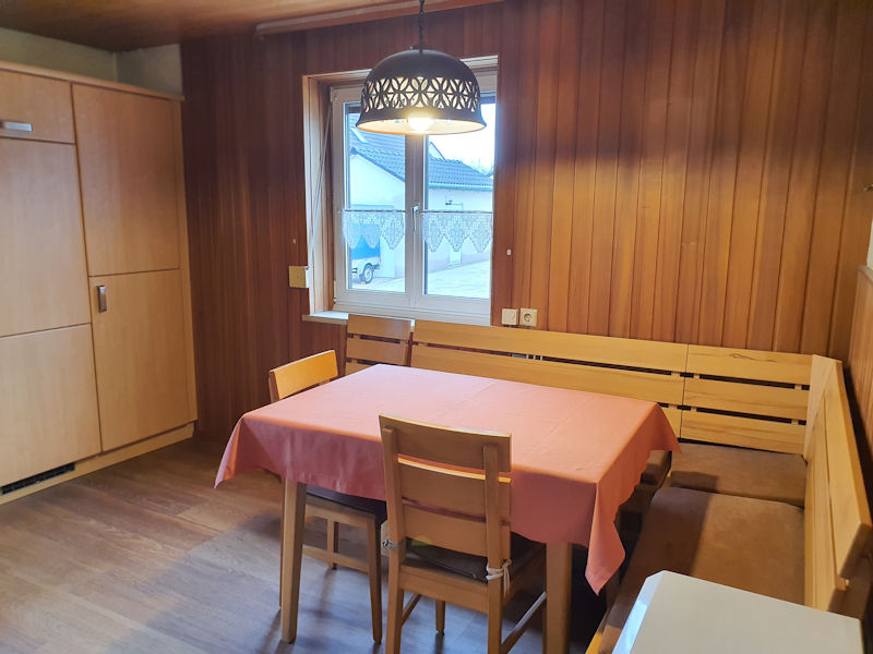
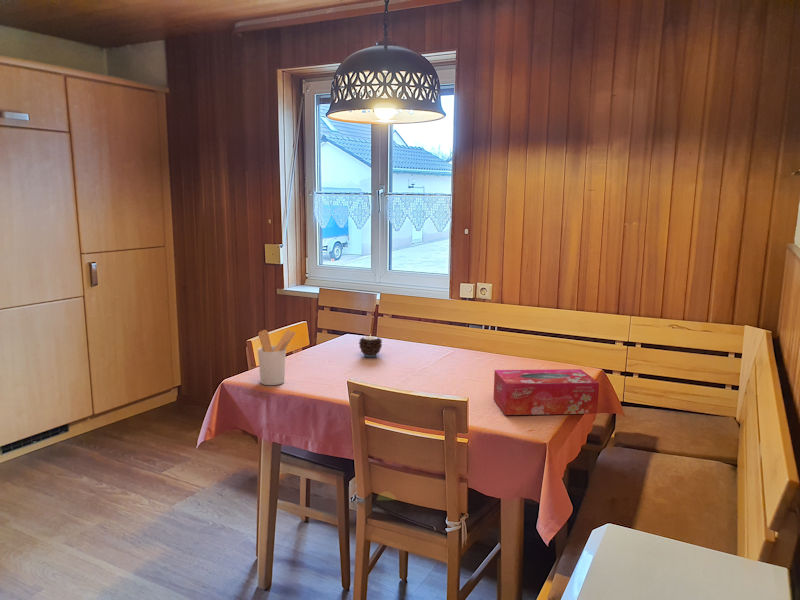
+ utensil holder [257,329,297,386]
+ candle [358,333,383,358]
+ tissue box [492,368,600,416]
